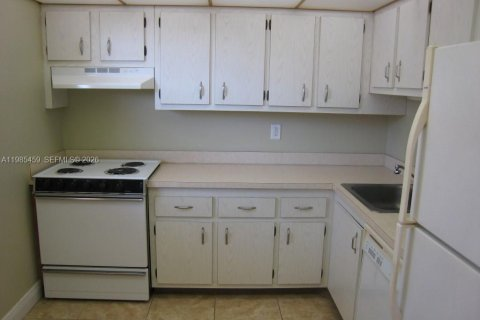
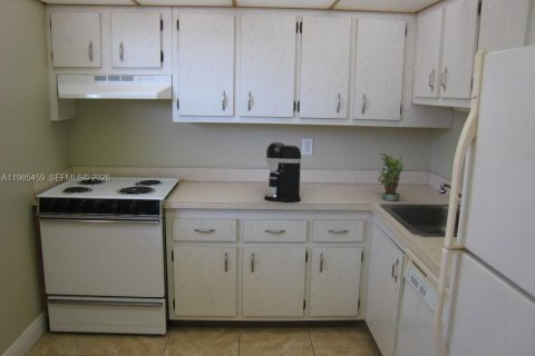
+ coffee maker [263,141,303,204]
+ potted plant [377,151,405,202]
